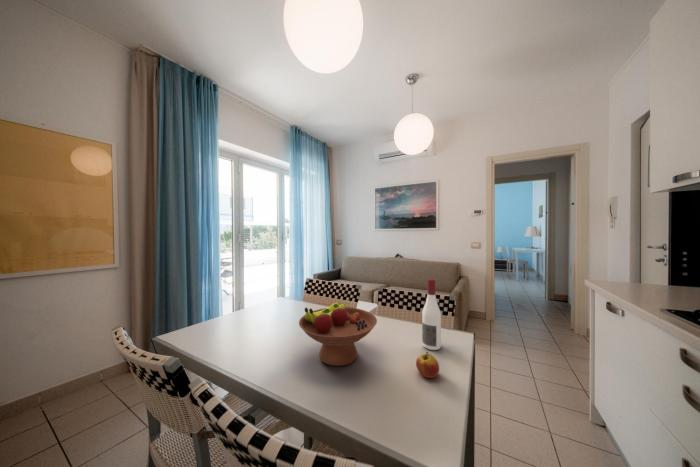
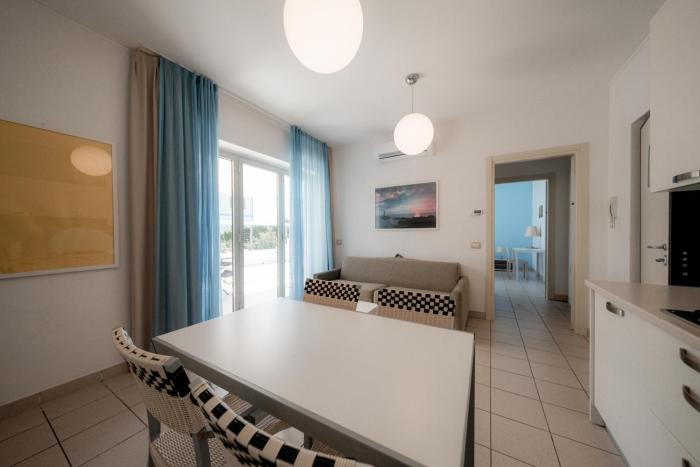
- fruit bowl [298,301,378,367]
- alcohol [421,278,442,351]
- apple [415,350,440,379]
